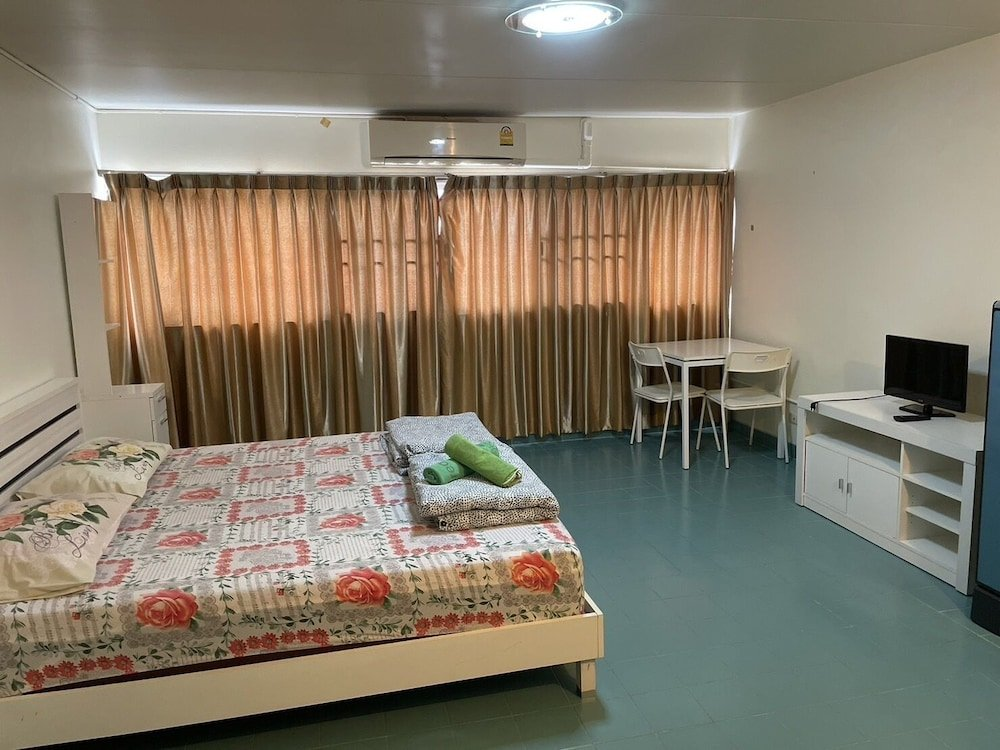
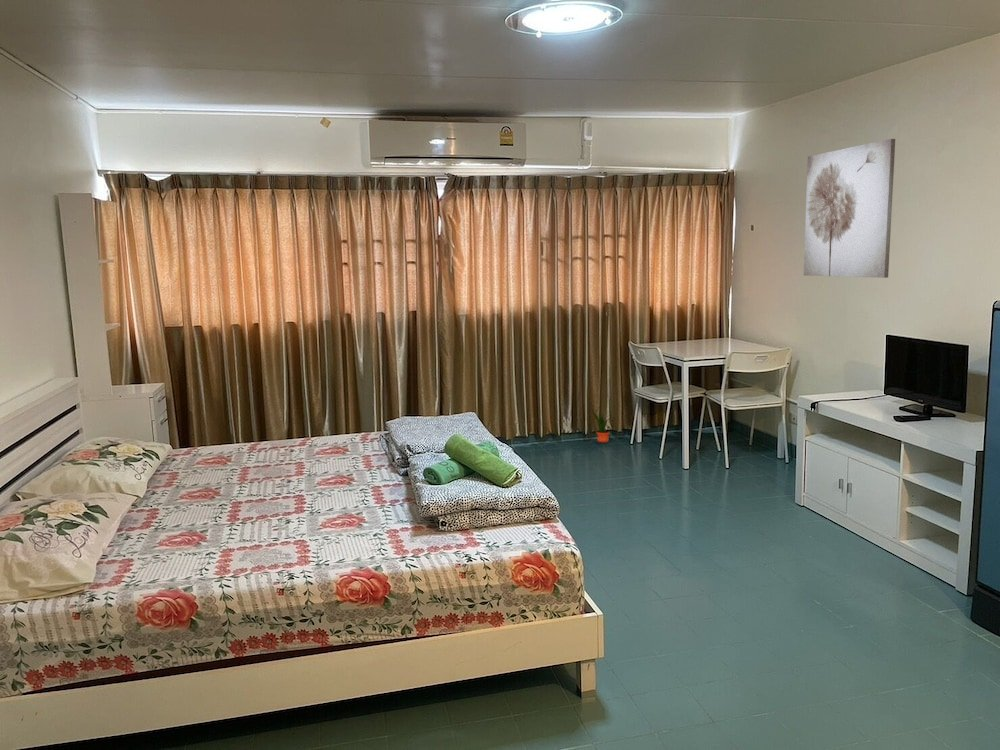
+ potted plant [591,410,611,443]
+ wall art [803,138,896,279]
